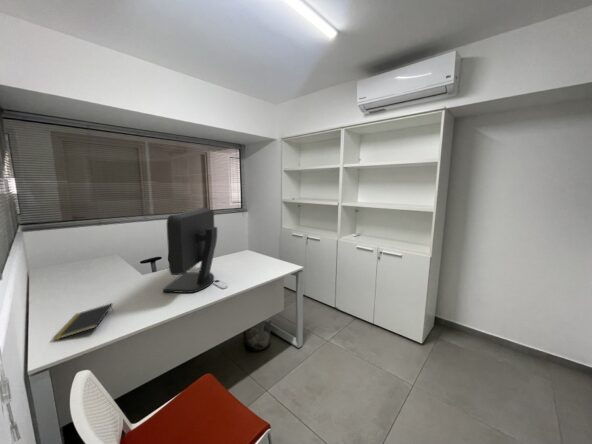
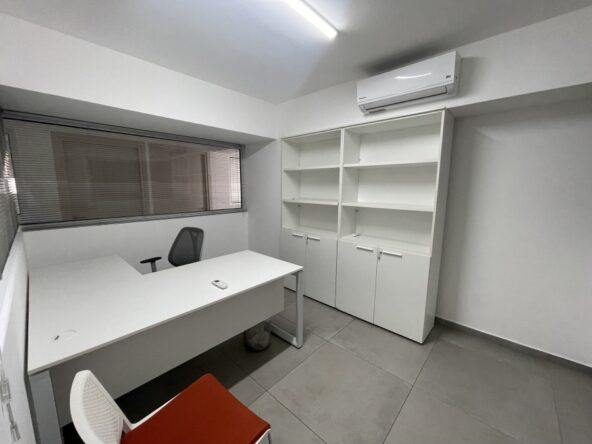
- notepad [52,302,114,341]
- monitor [162,207,218,294]
